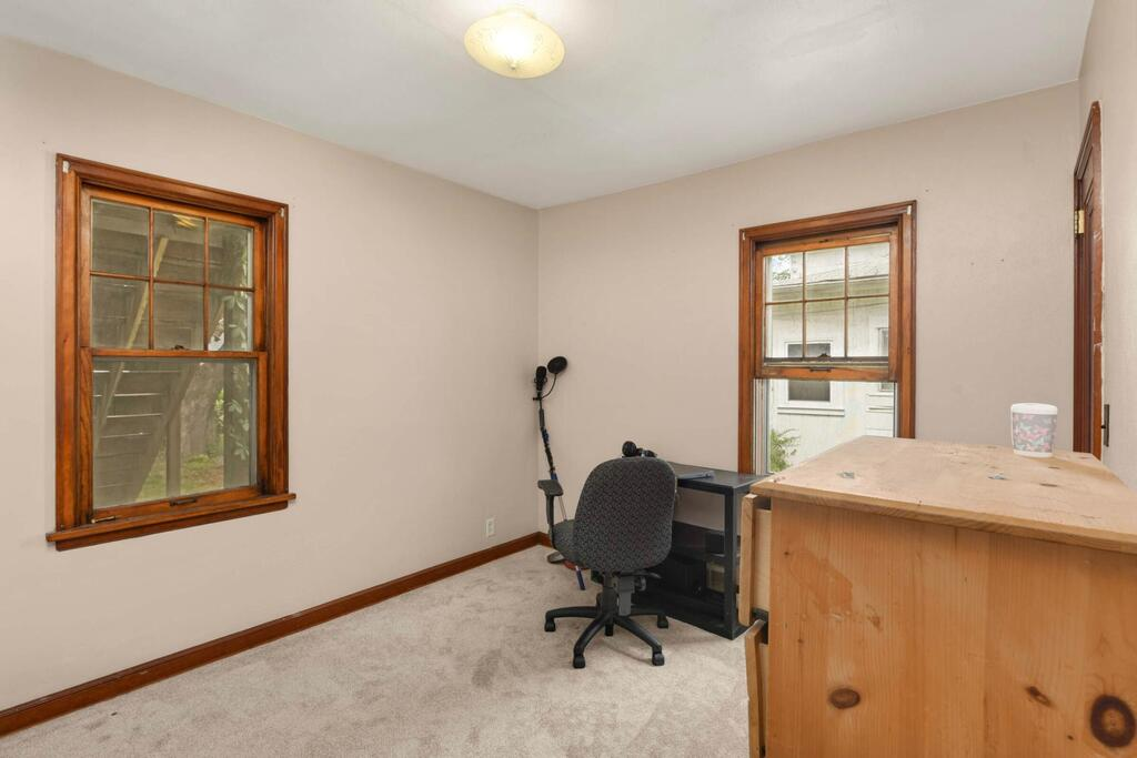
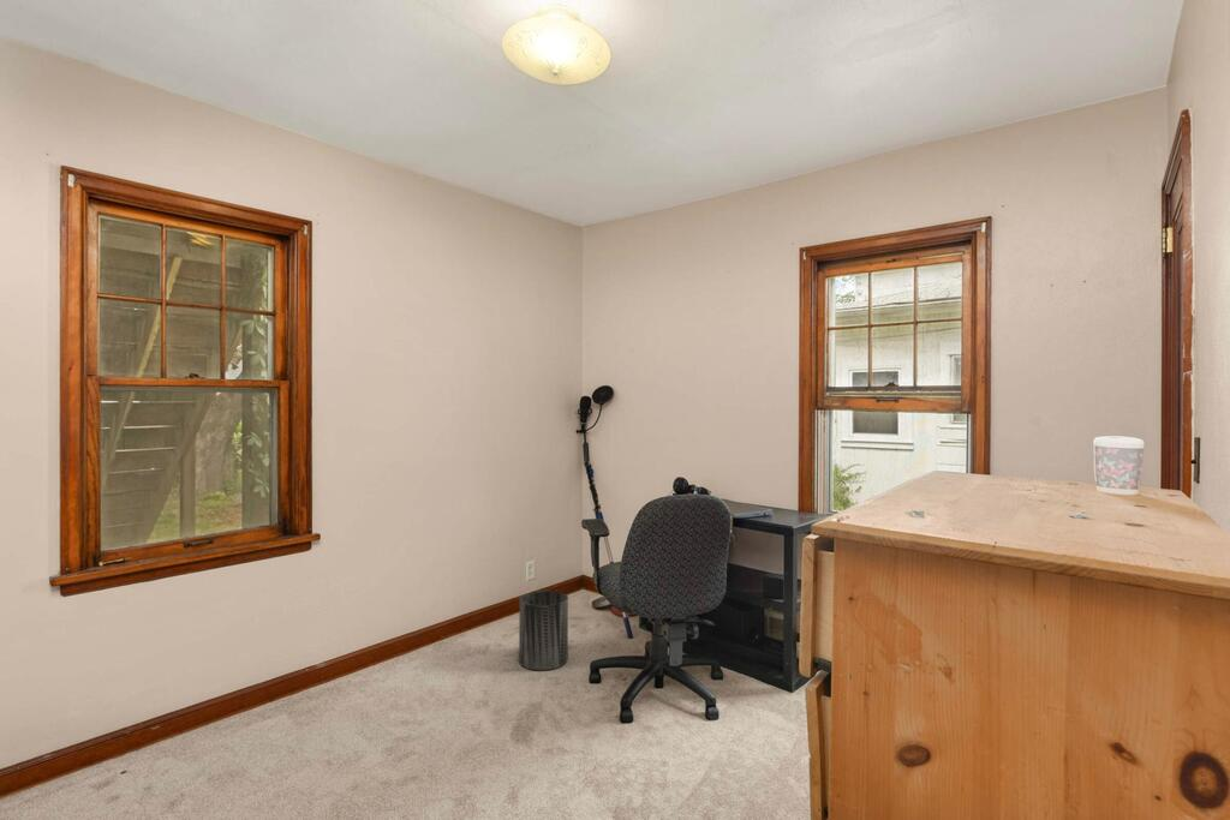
+ trash can [518,589,569,671]
